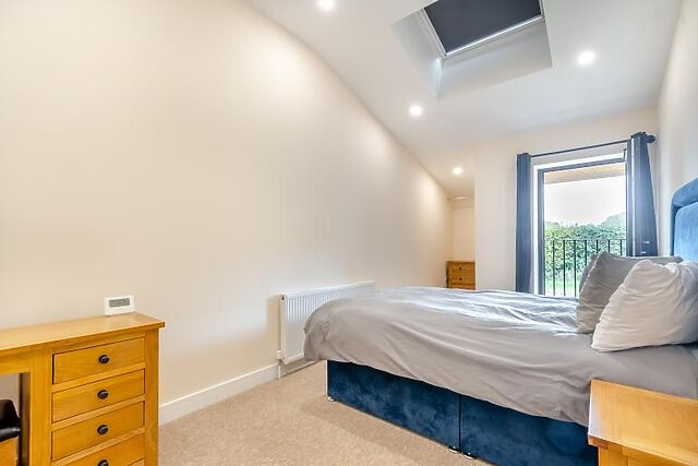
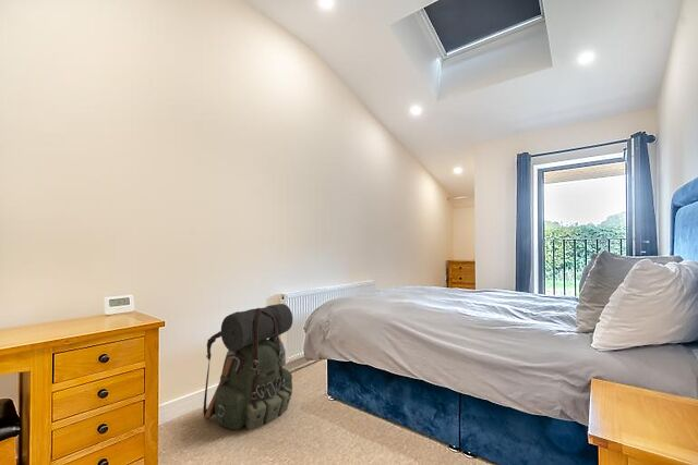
+ backpack [202,303,293,431]
